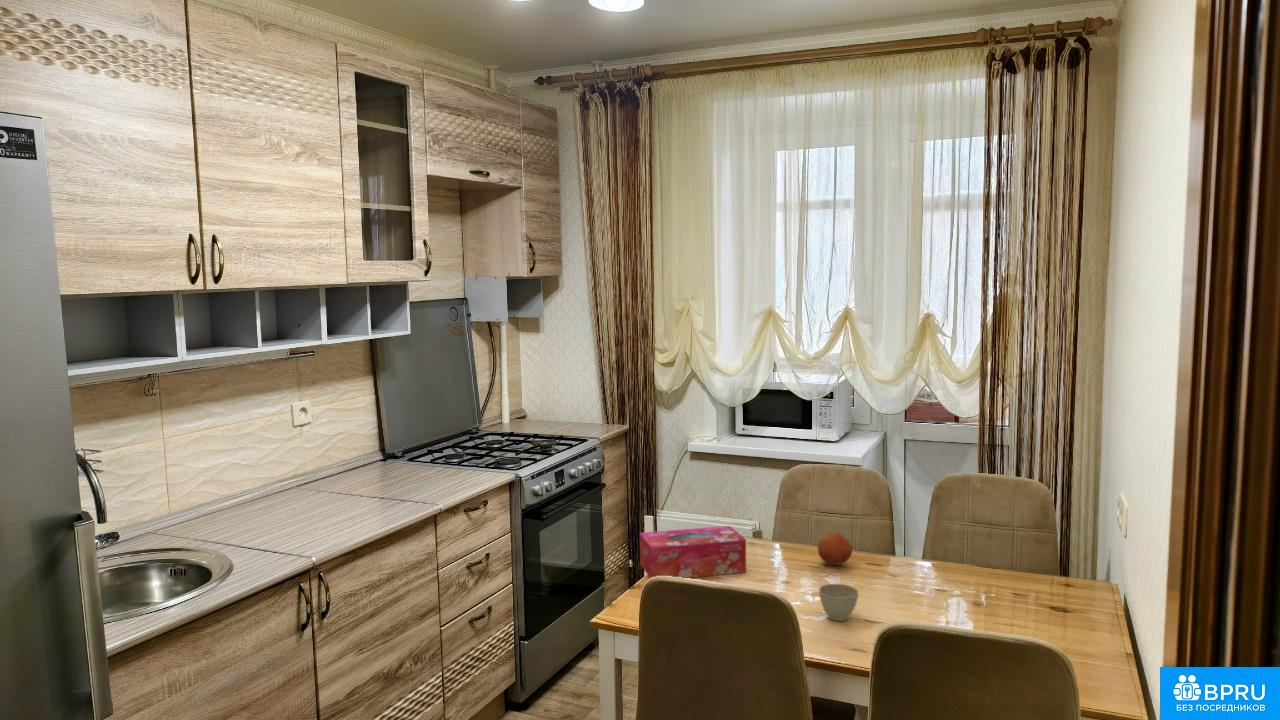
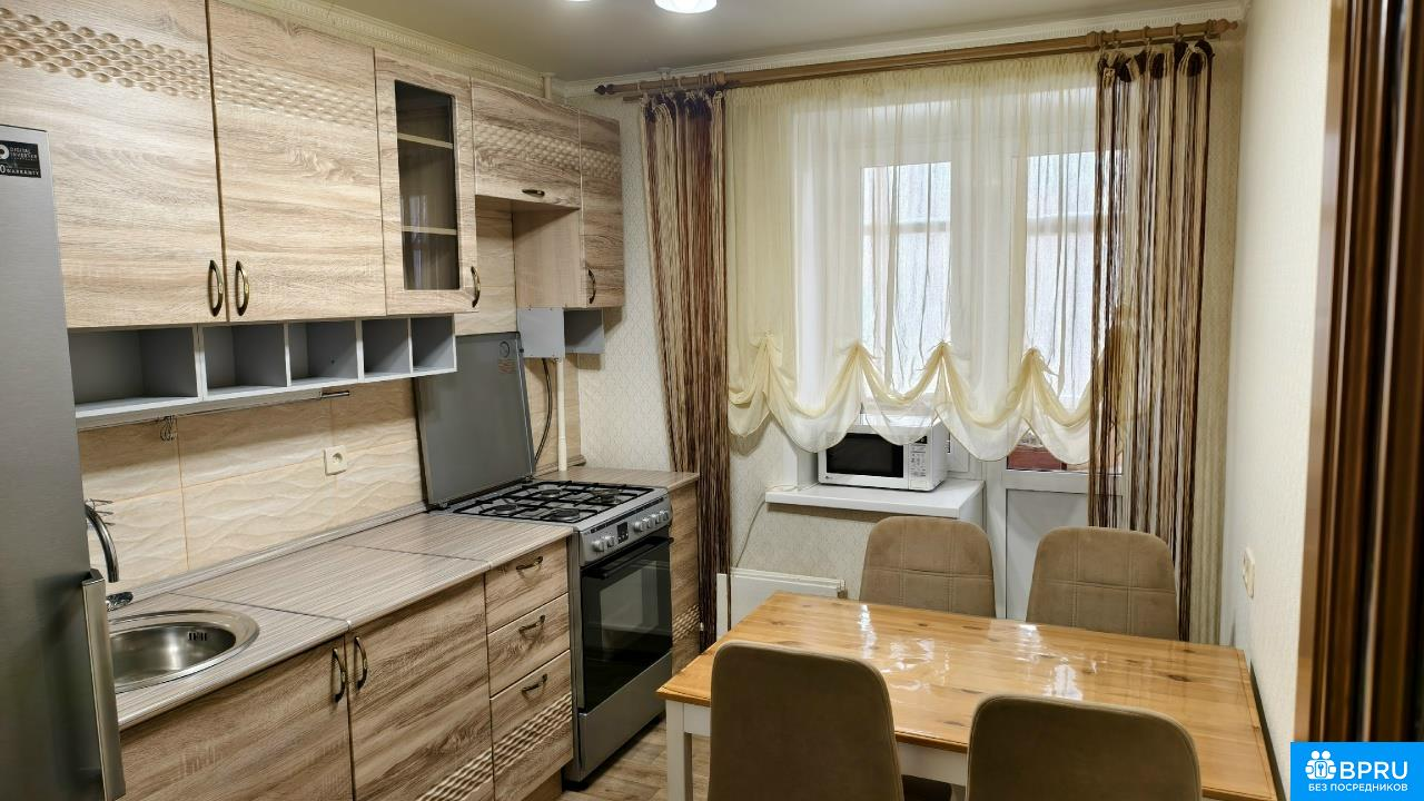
- fruit [817,531,853,566]
- tissue box [639,525,747,579]
- flower pot [818,583,860,622]
